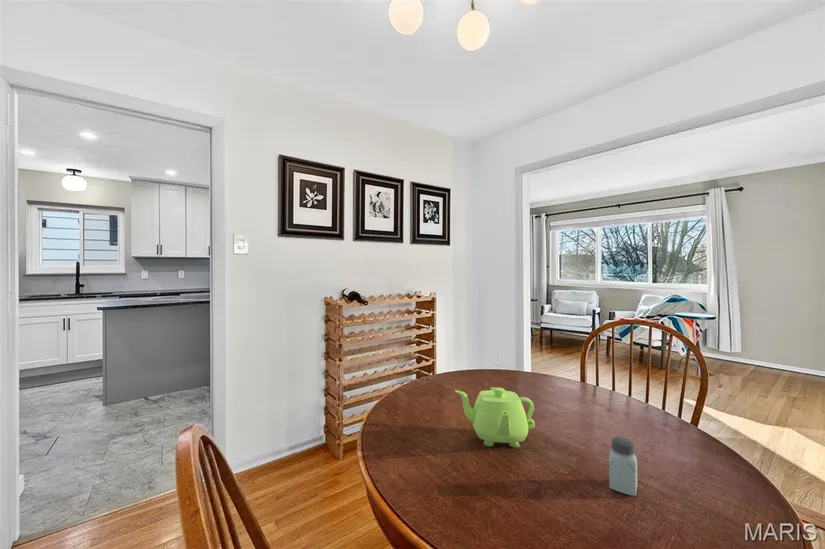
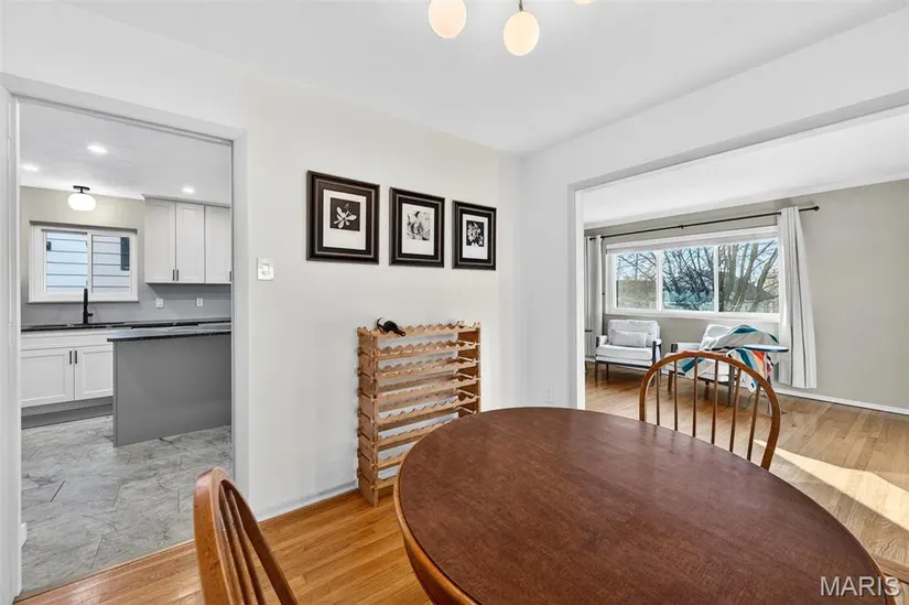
- saltshaker [608,436,638,497]
- teapot [454,386,536,448]
